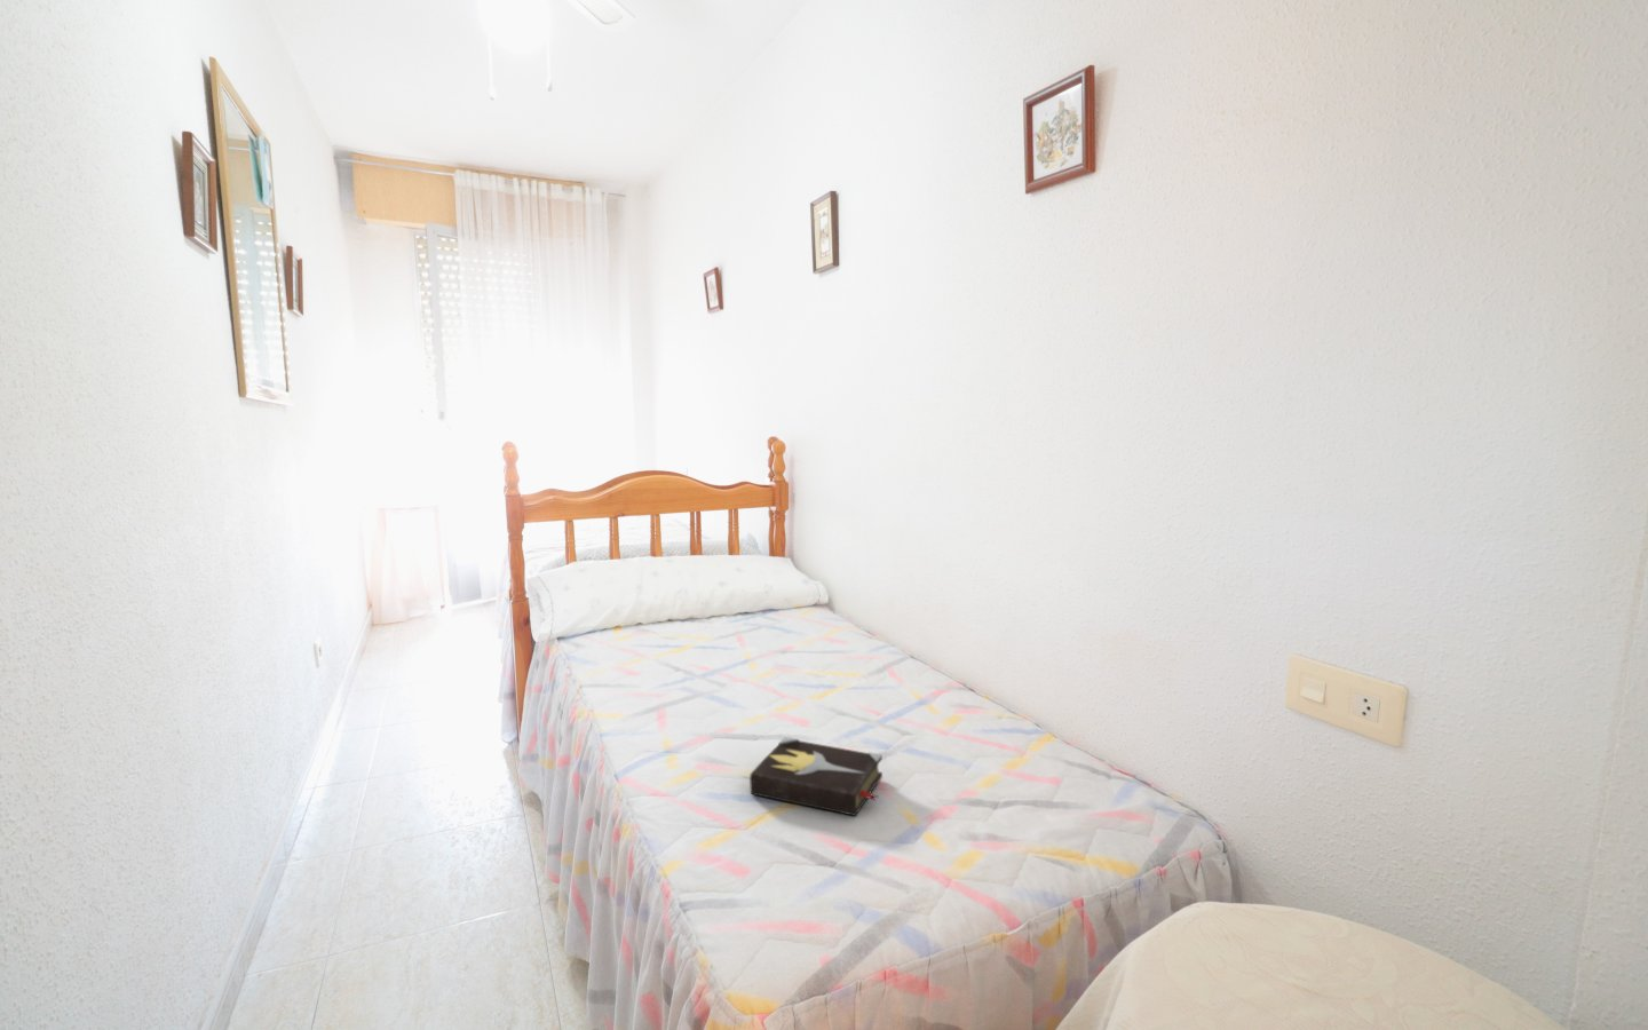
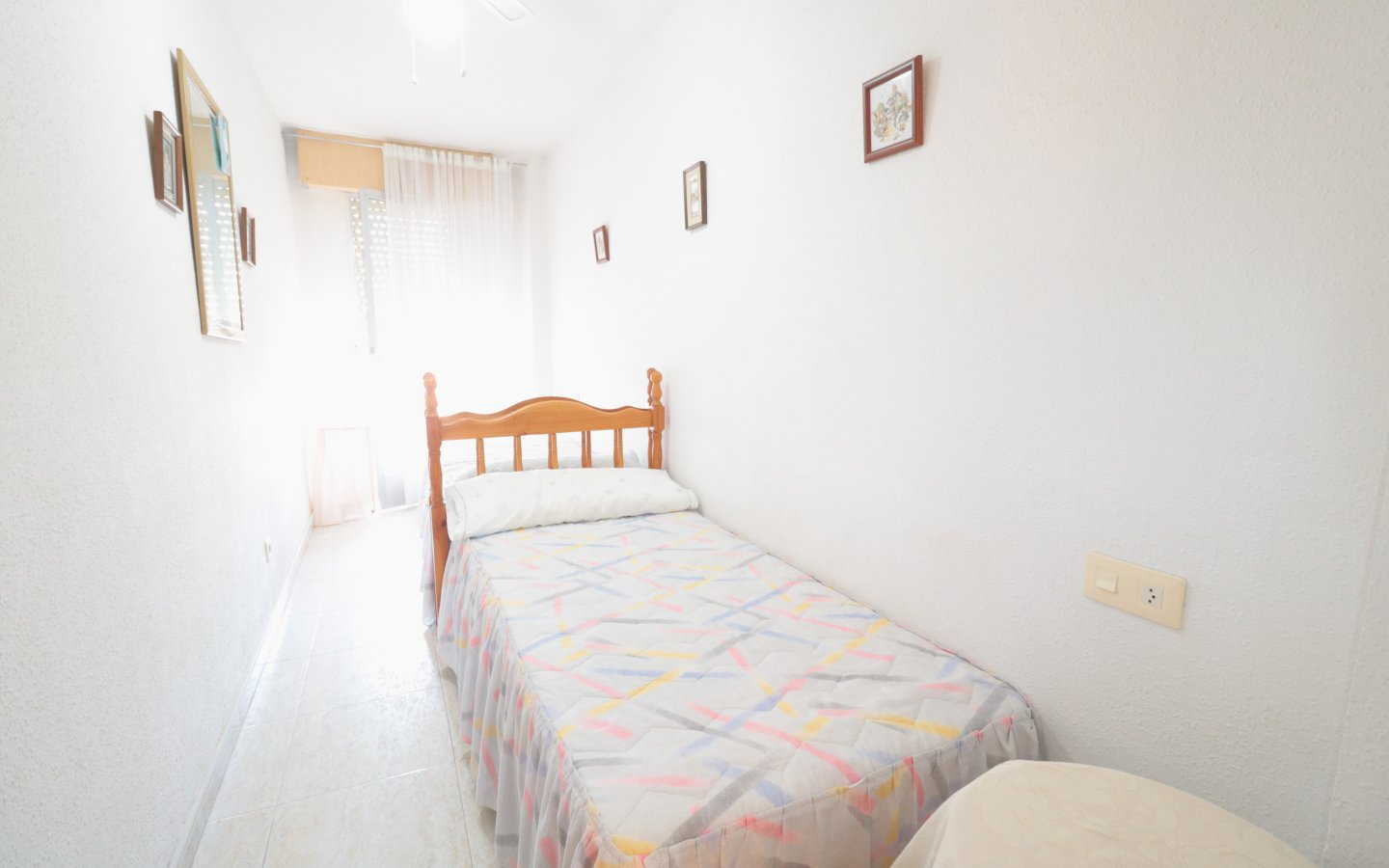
- hardback book [749,736,884,818]
